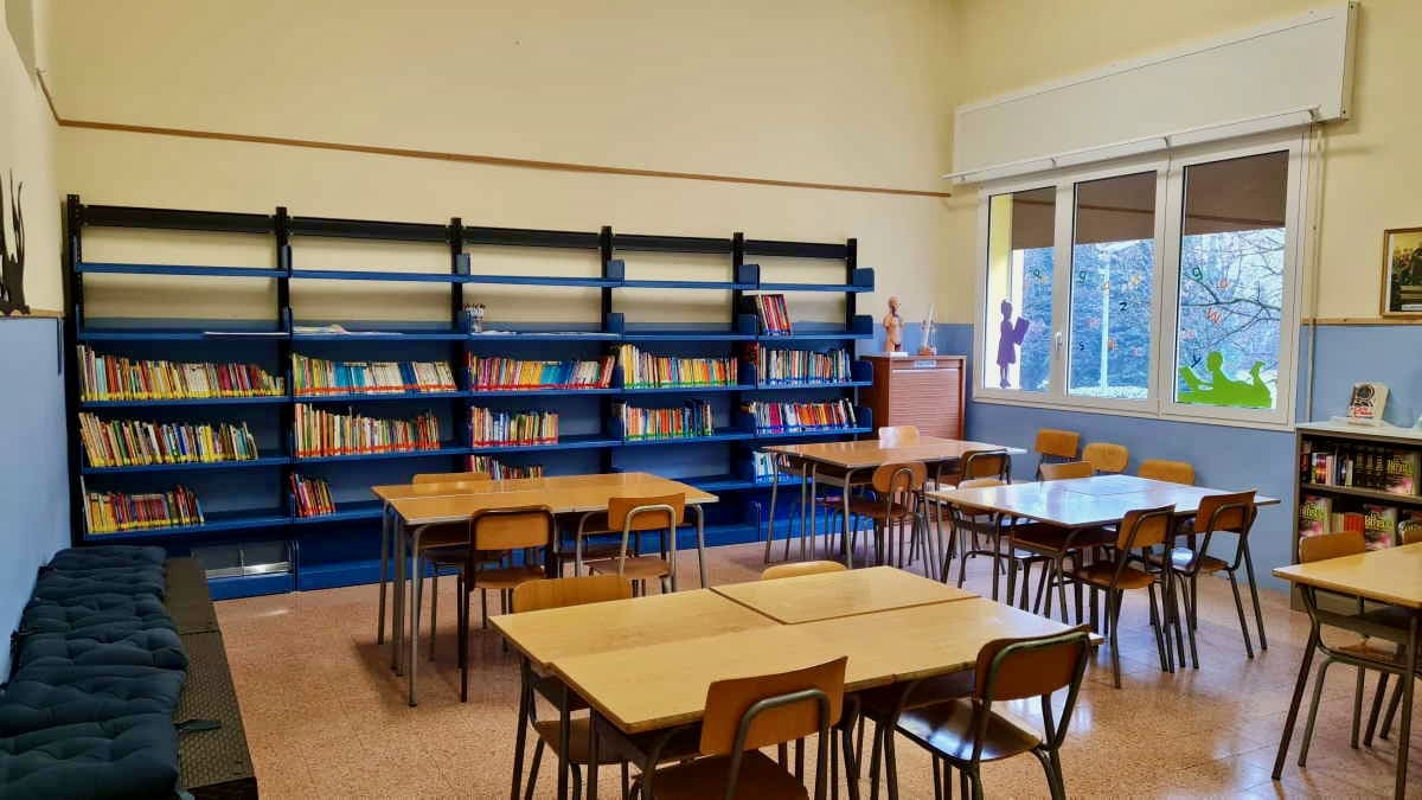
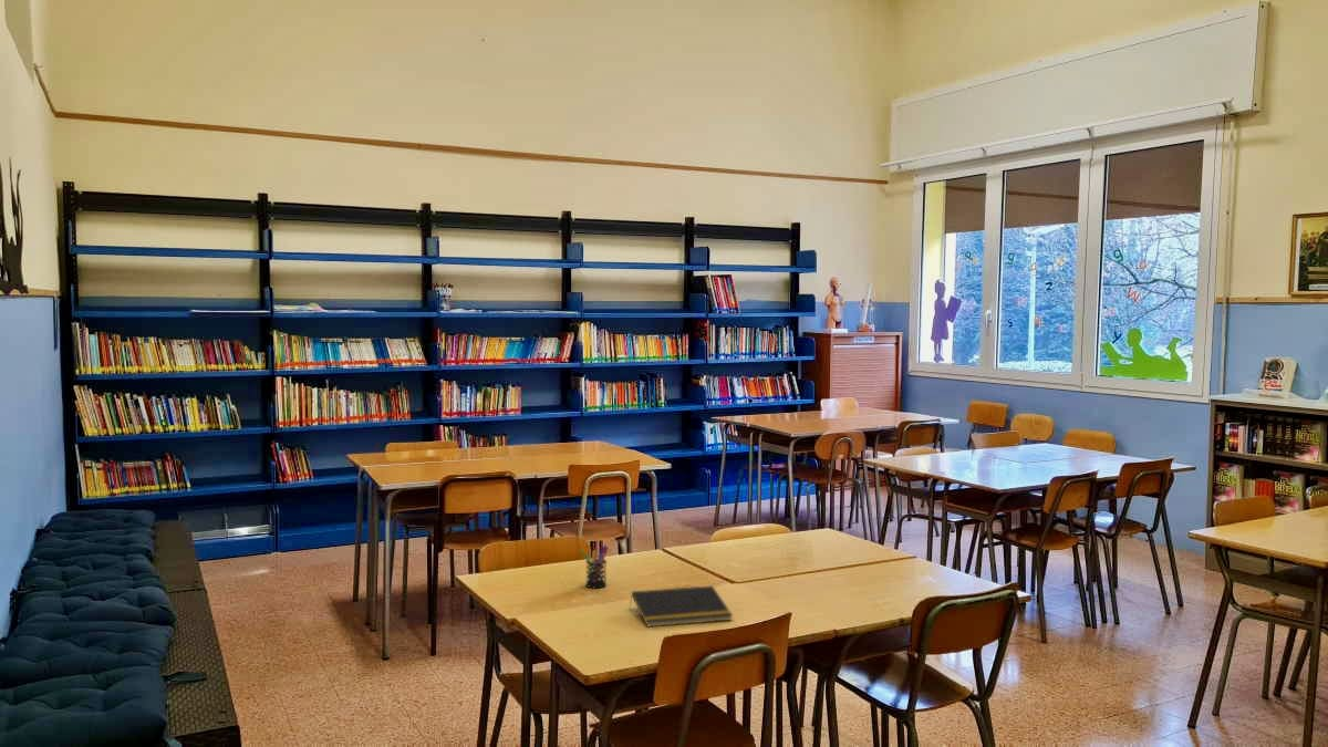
+ pen holder [580,540,610,589]
+ notepad [629,584,734,629]
